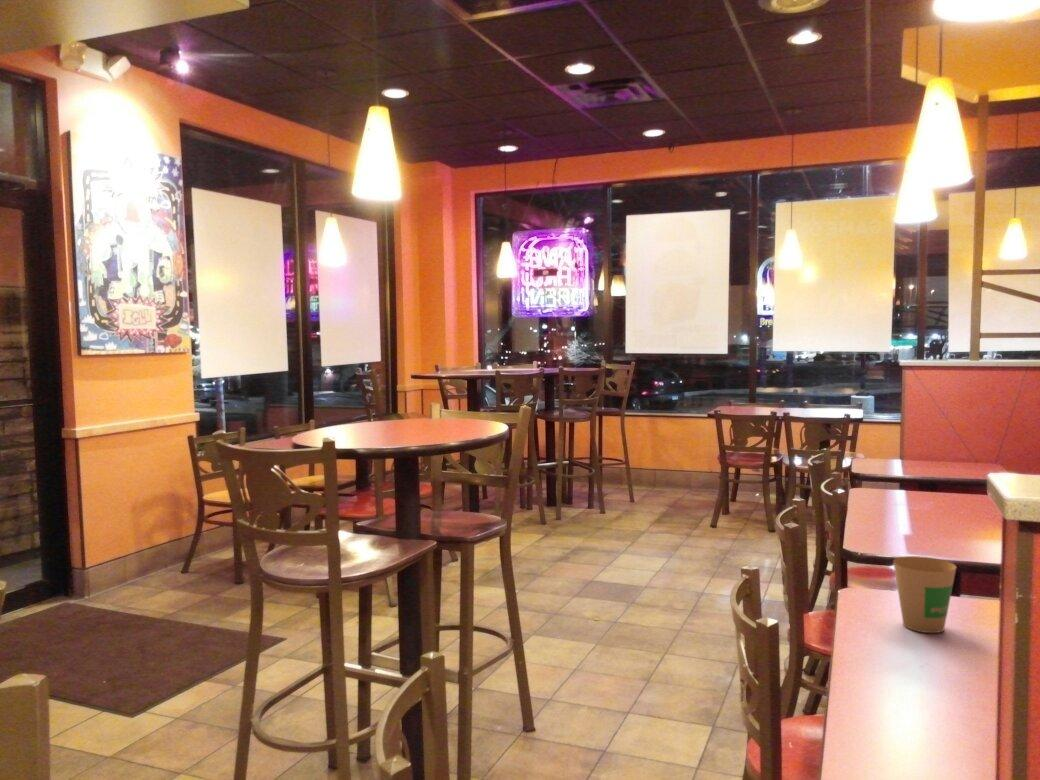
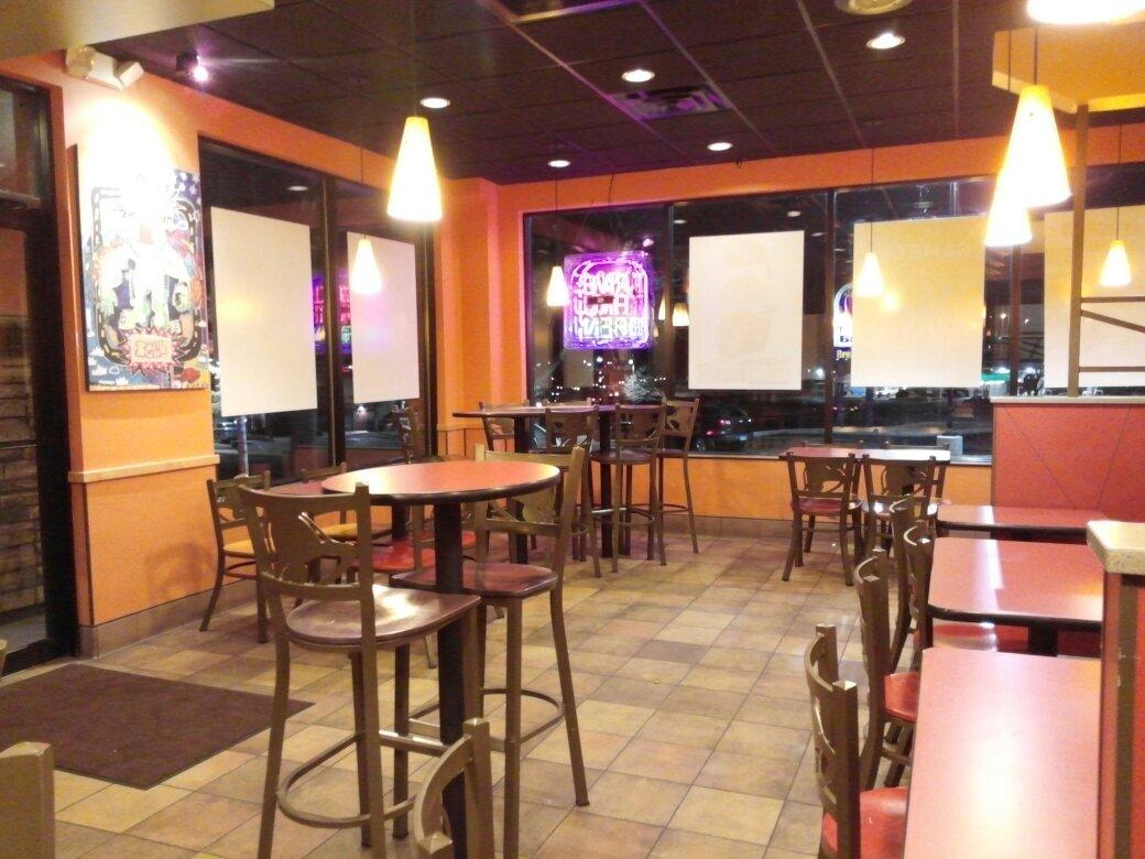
- paper cup [892,555,957,634]
